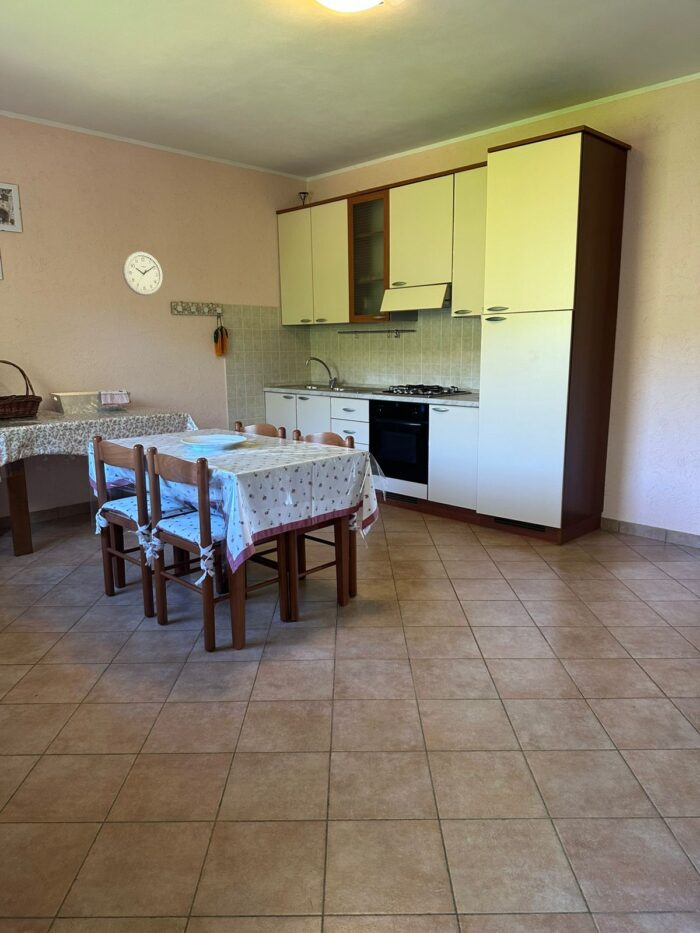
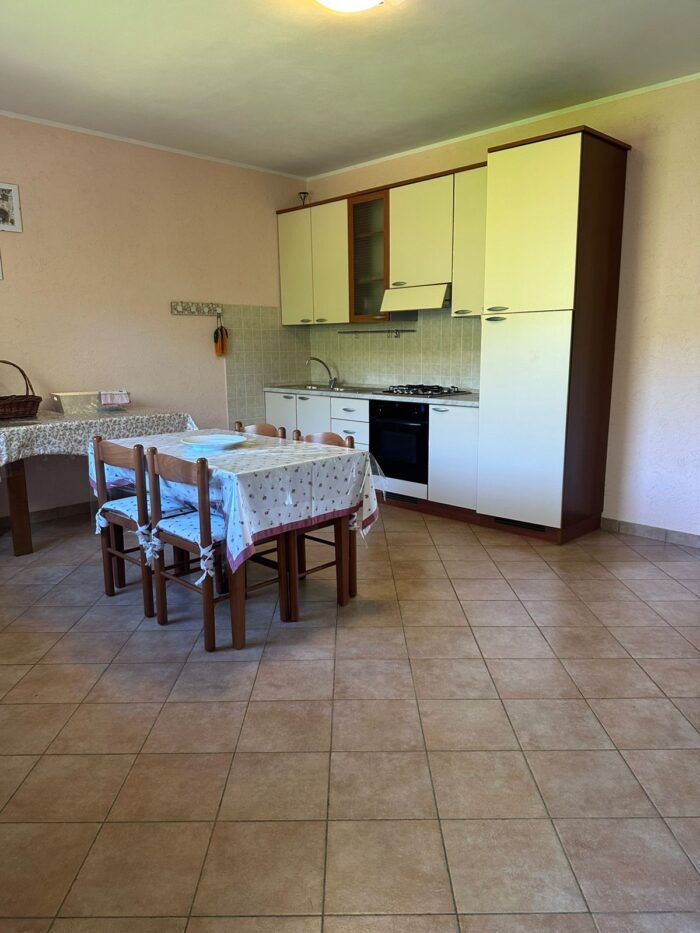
- wall clock [122,251,164,297]
